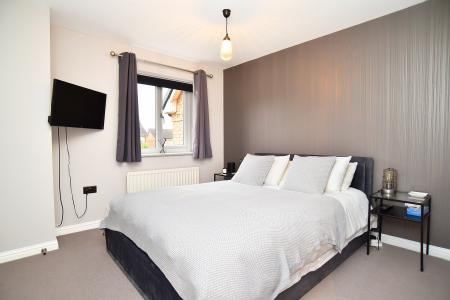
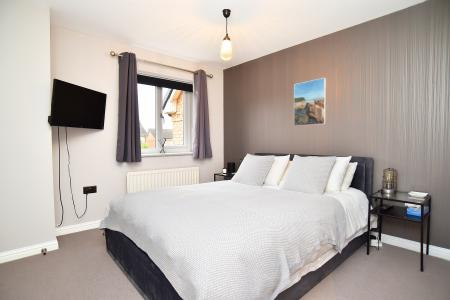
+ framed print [293,77,327,127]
